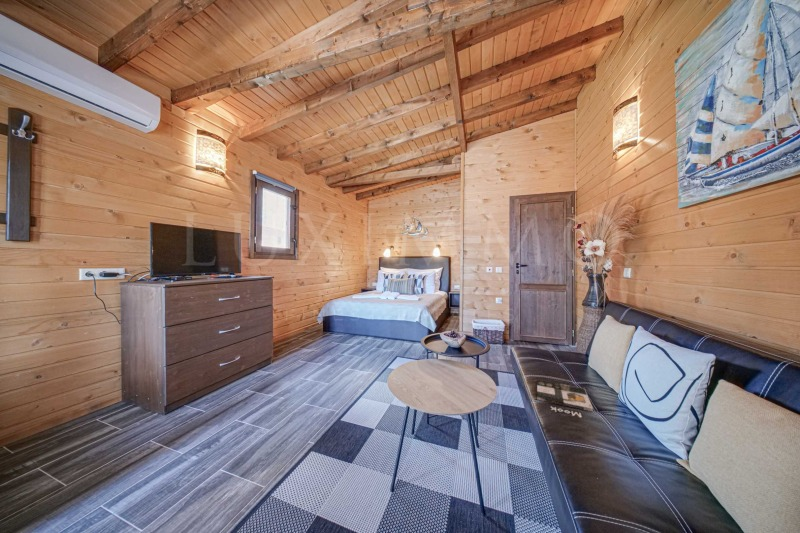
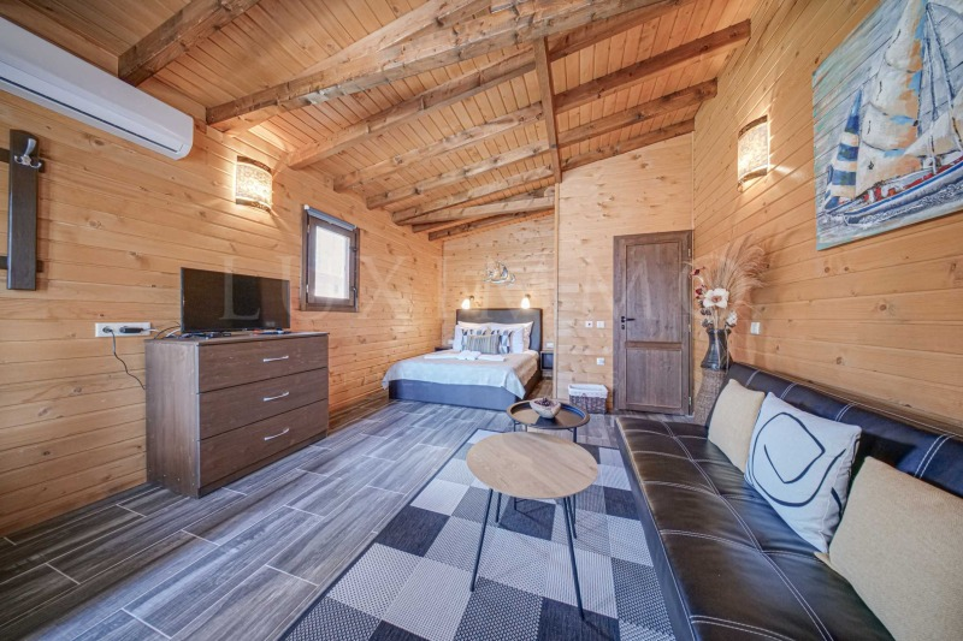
- magazine [536,379,594,419]
